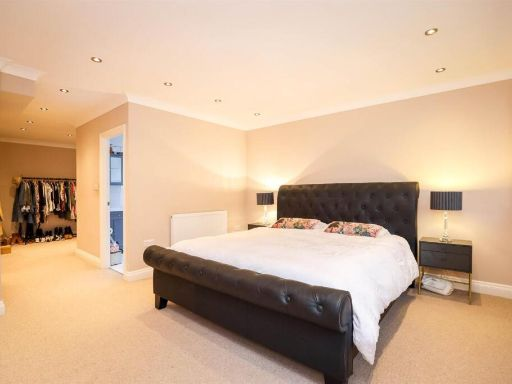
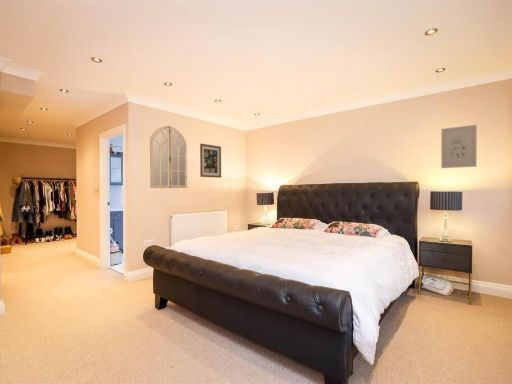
+ home mirror [149,125,188,189]
+ wall art [199,143,222,179]
+ wall art [440,124,478,169]
